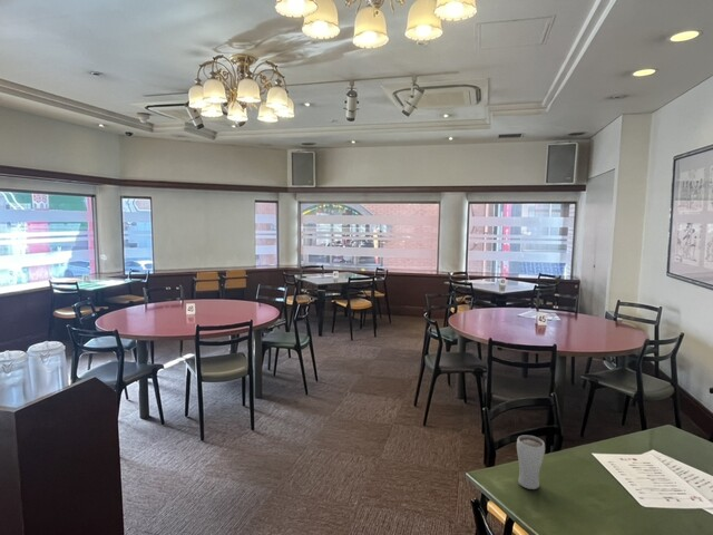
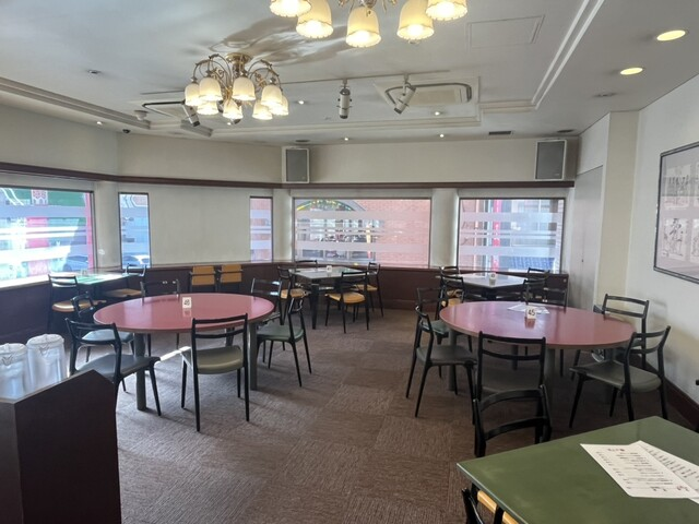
- drinking glass [516,435,546,490]
